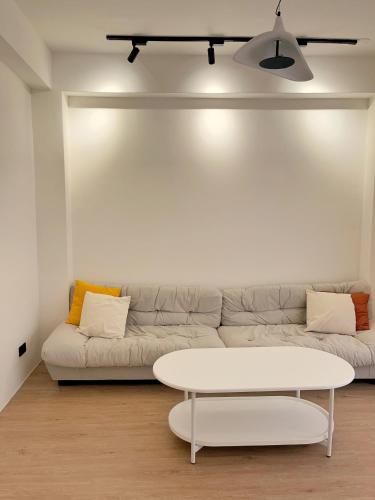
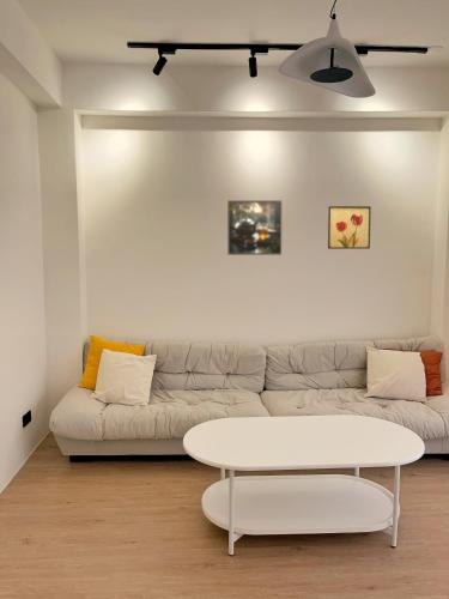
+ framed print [226,199,283,256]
+ wall art [327,205,372,250]
